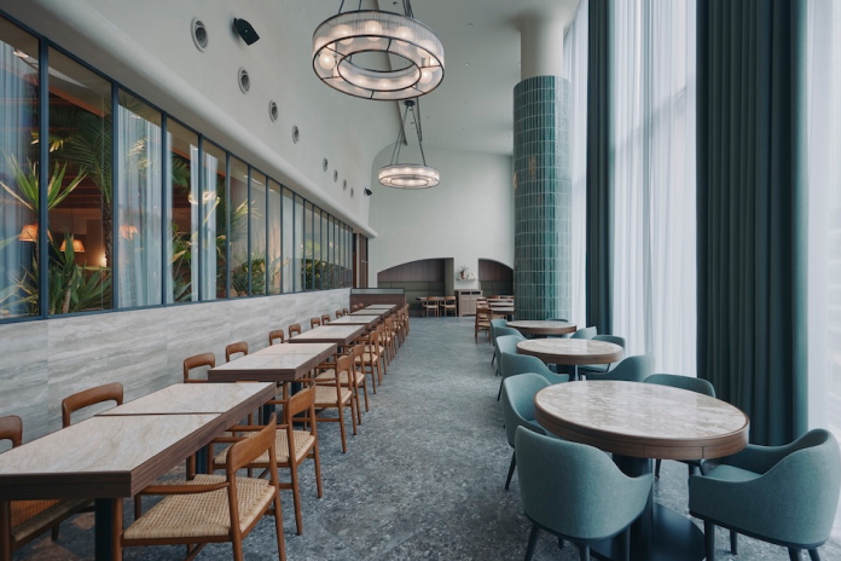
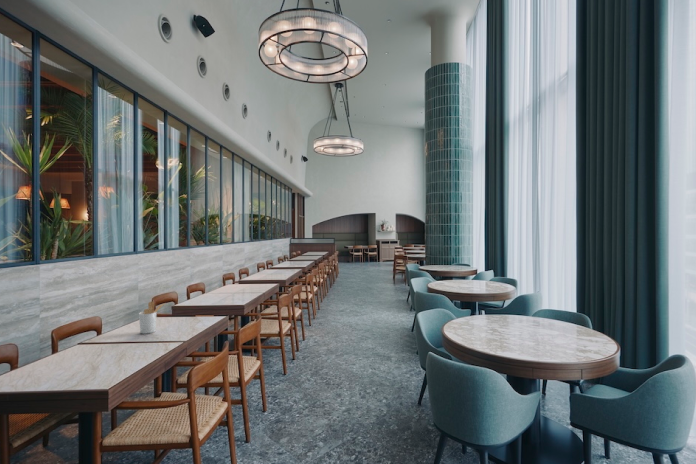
+ utensil holder [138,300,165,335]
